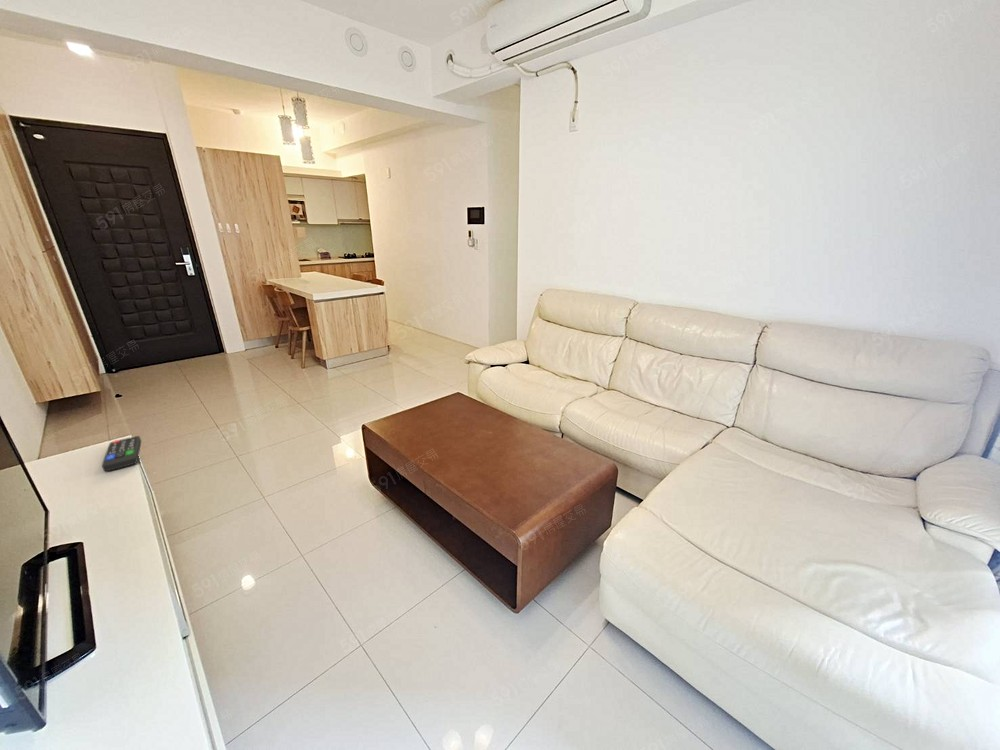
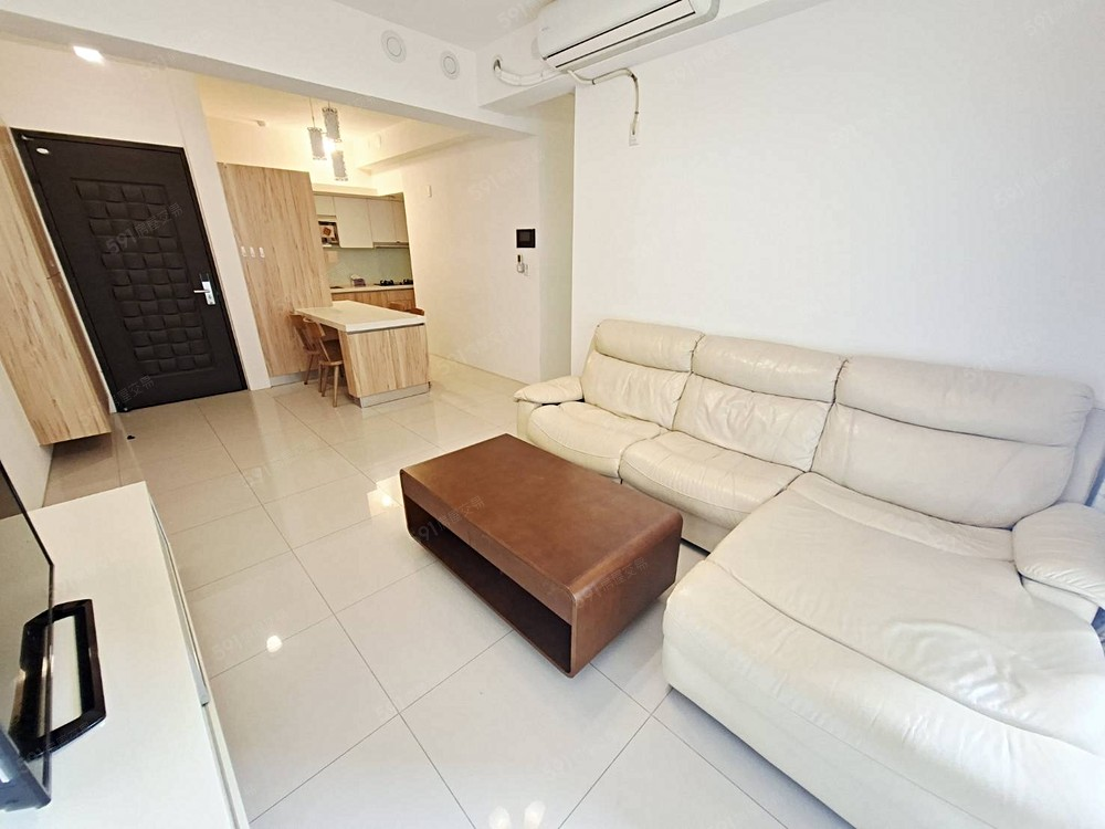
- remote control [101,435,142,473]
